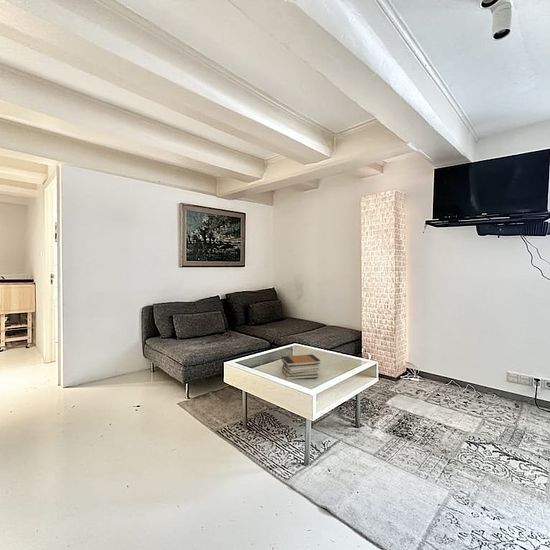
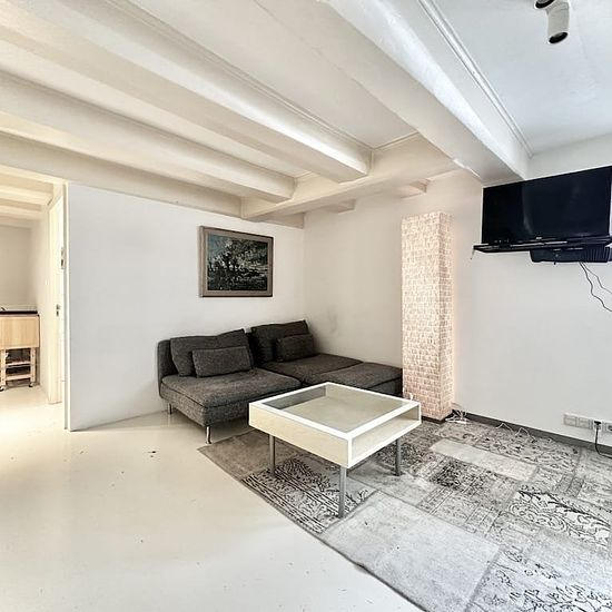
- book stack [281,353,321,380]
